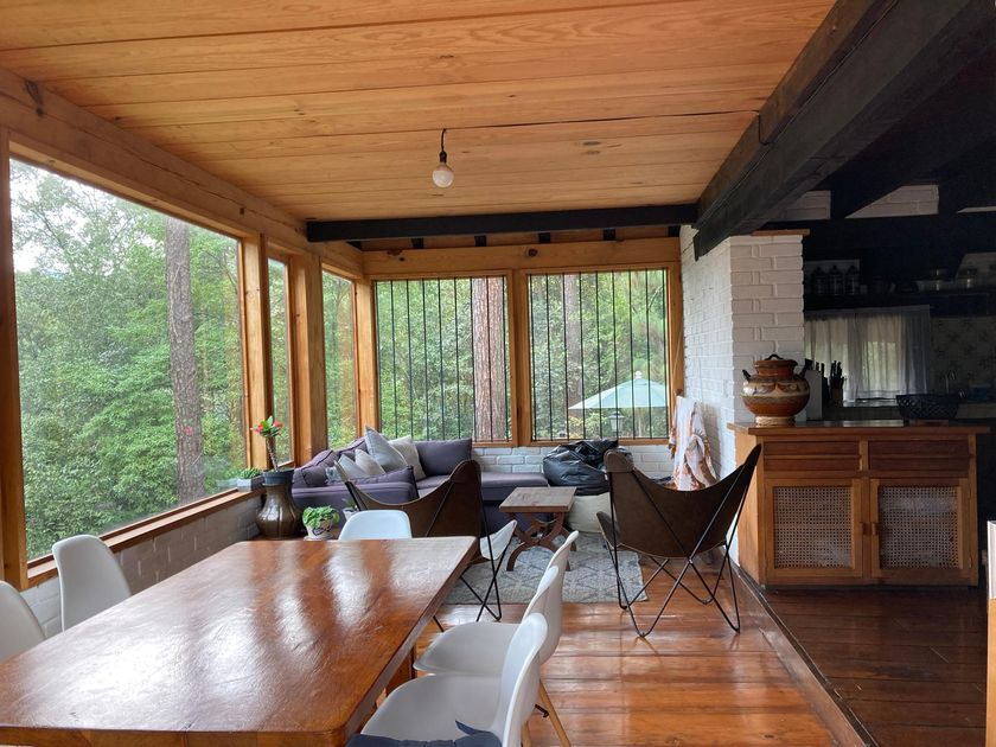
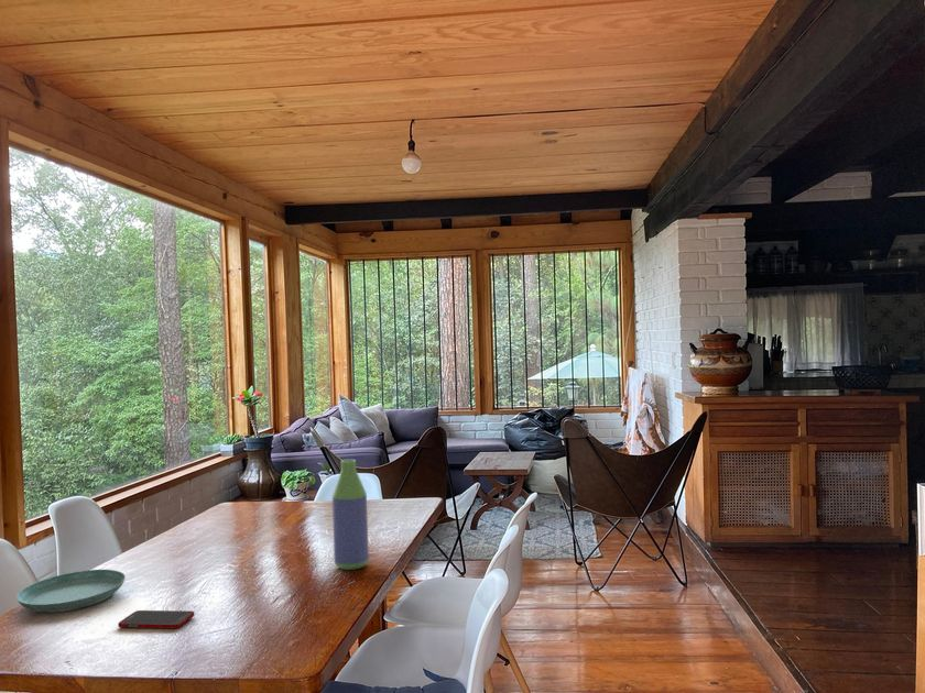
+ saucer [15,569,127,614]
+ bottle [331,459,370,571]
+ cell phone [117,609,195,629]
